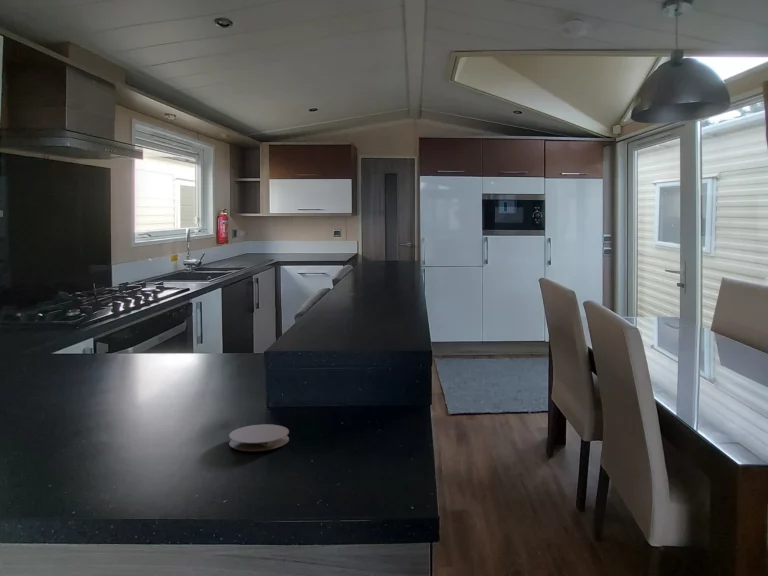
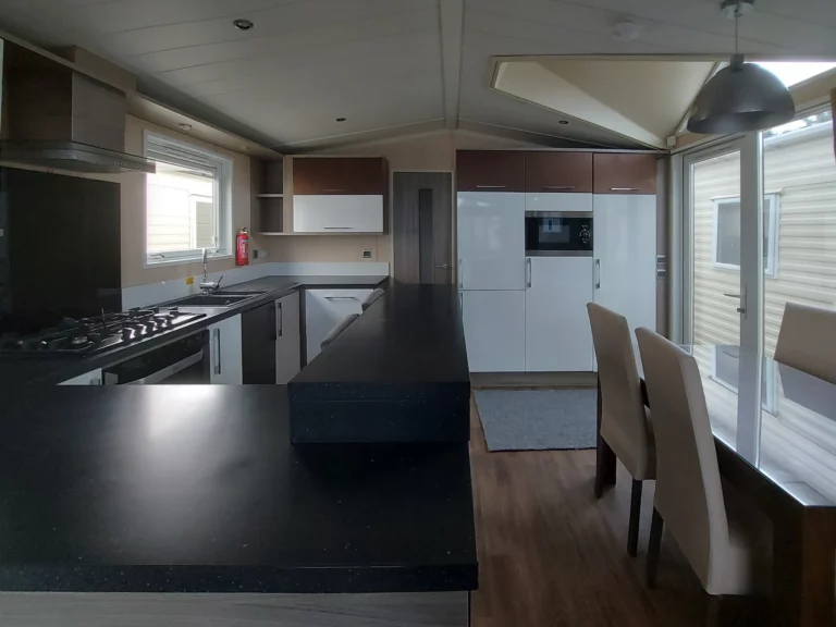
- coaster [228,423,290,452]
